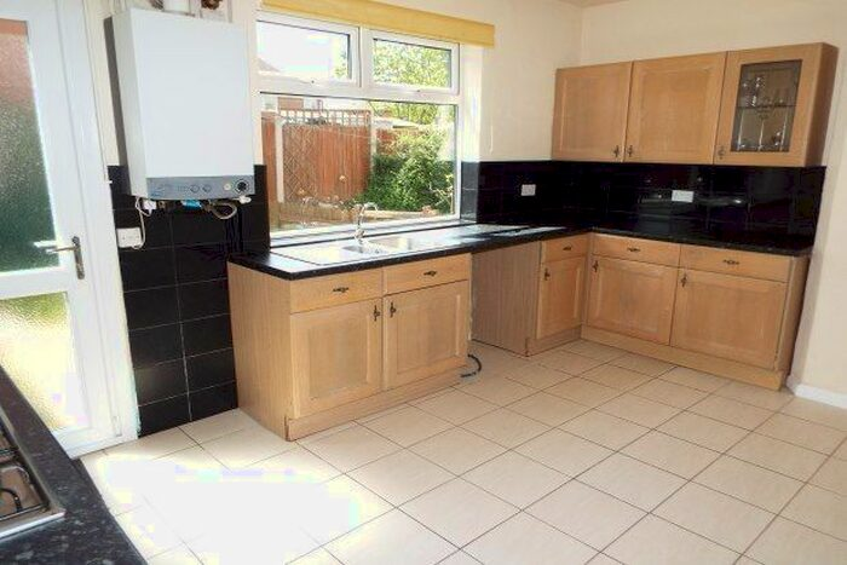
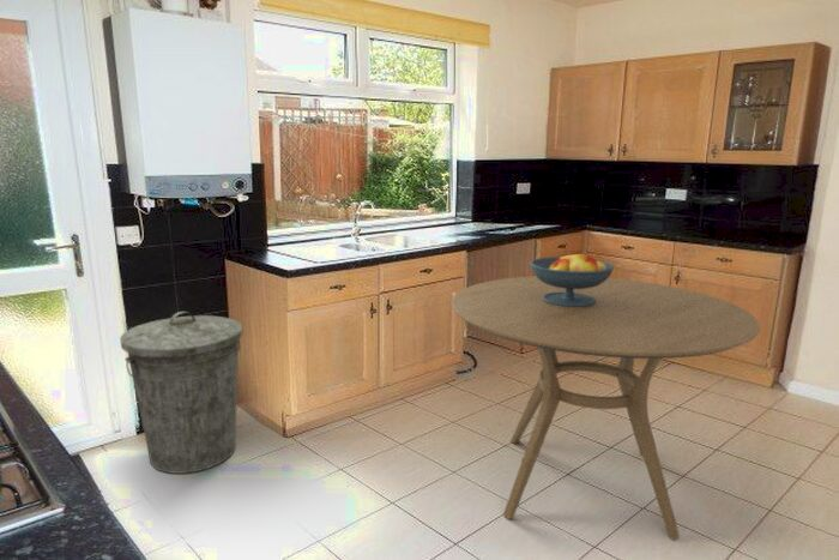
+ fruit bowl [529,251,615,307]
+ dining table [451,275,761,541]
+ trash can [119,311,243,475]
